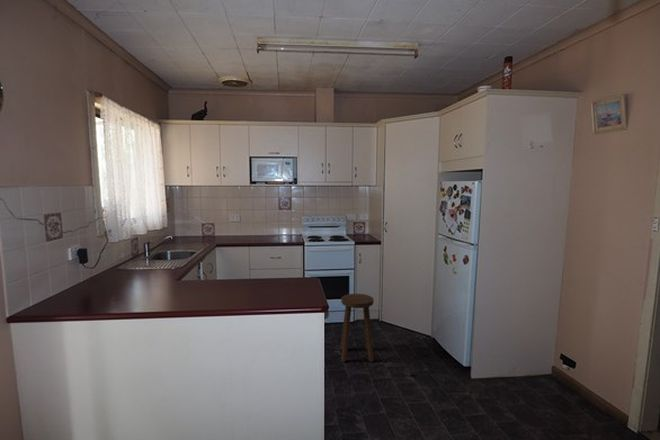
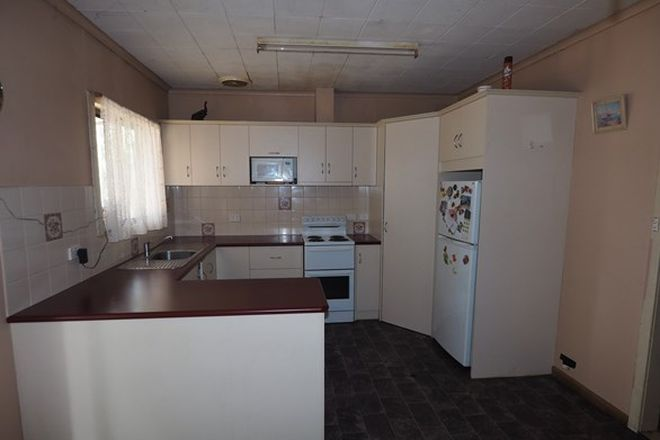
- stool [340,293,375,363]
